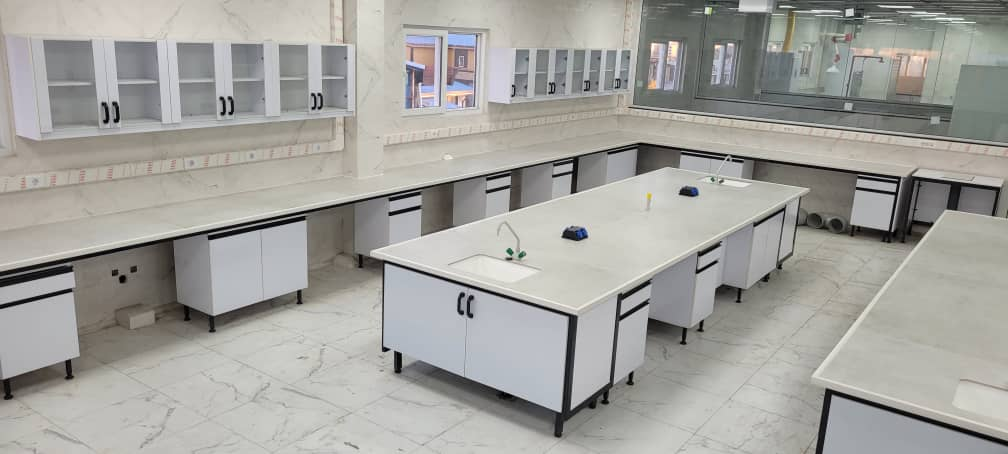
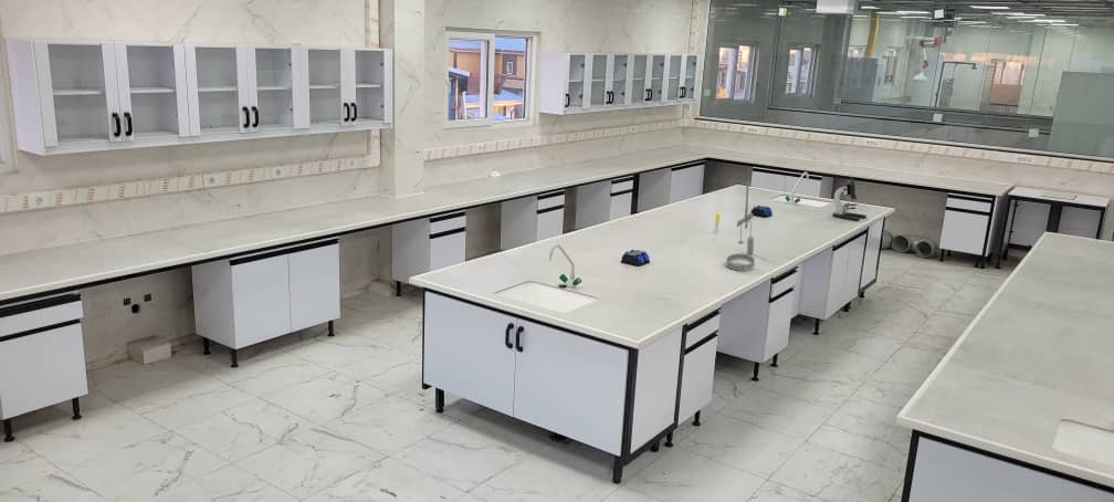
+ microscope [832,176,868,222]
+ laboratory equipment [725,181,756,271]
